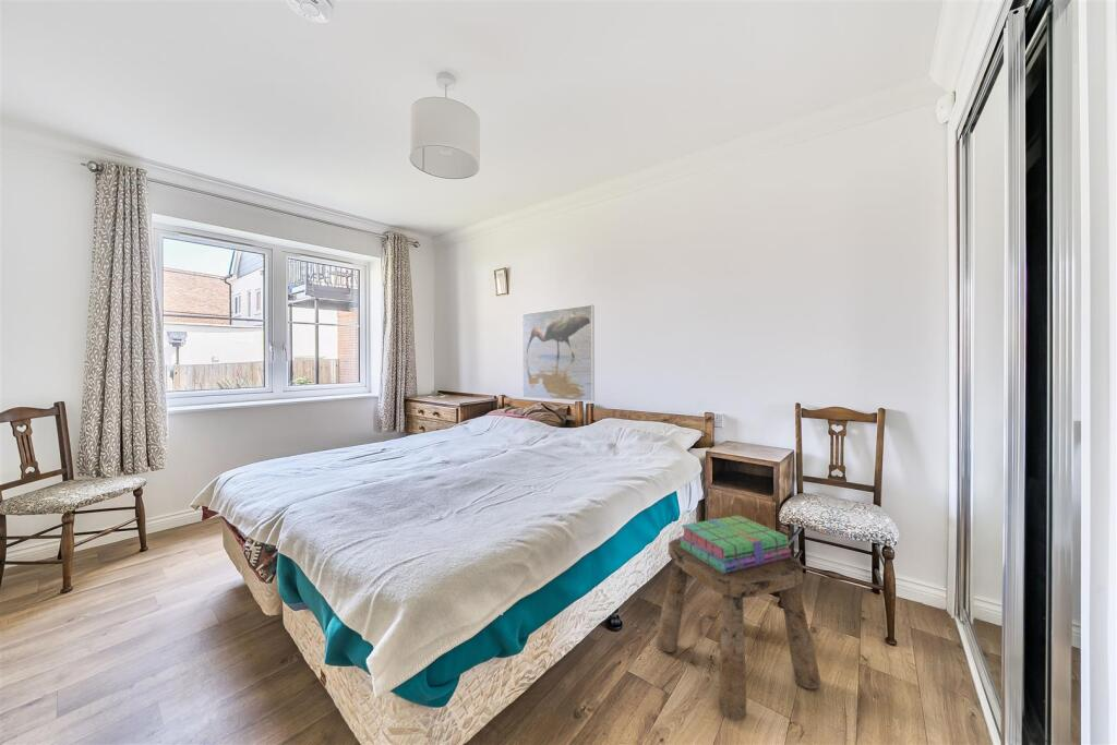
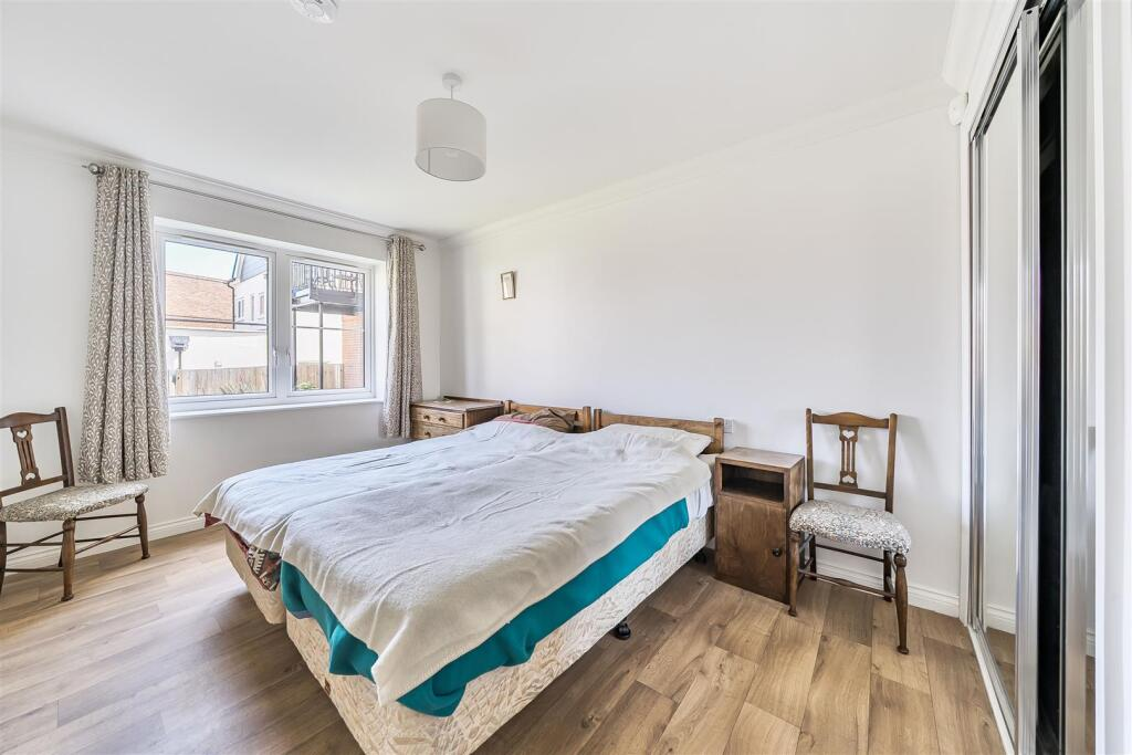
- stack of books [677,514,792,574]
- stool [656,538,822,722]
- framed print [521,303,596,402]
